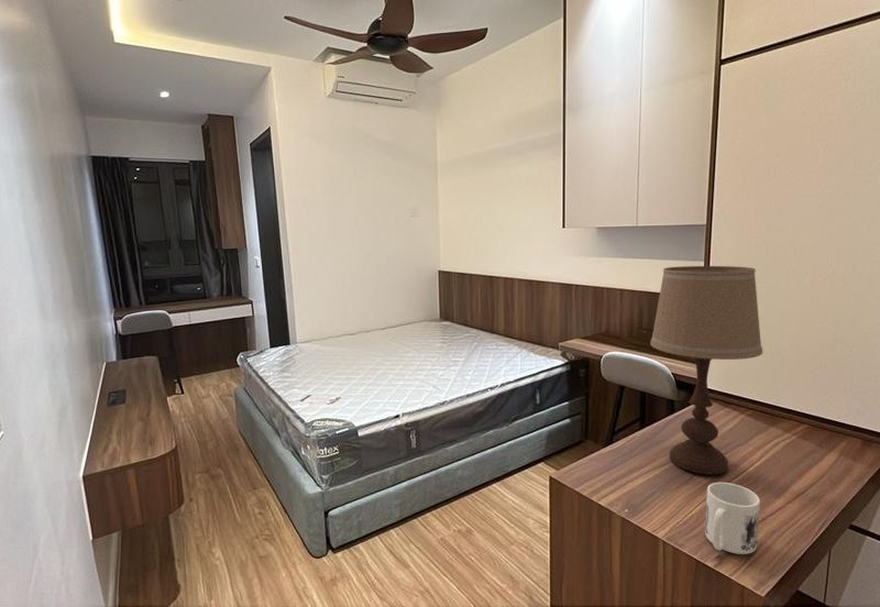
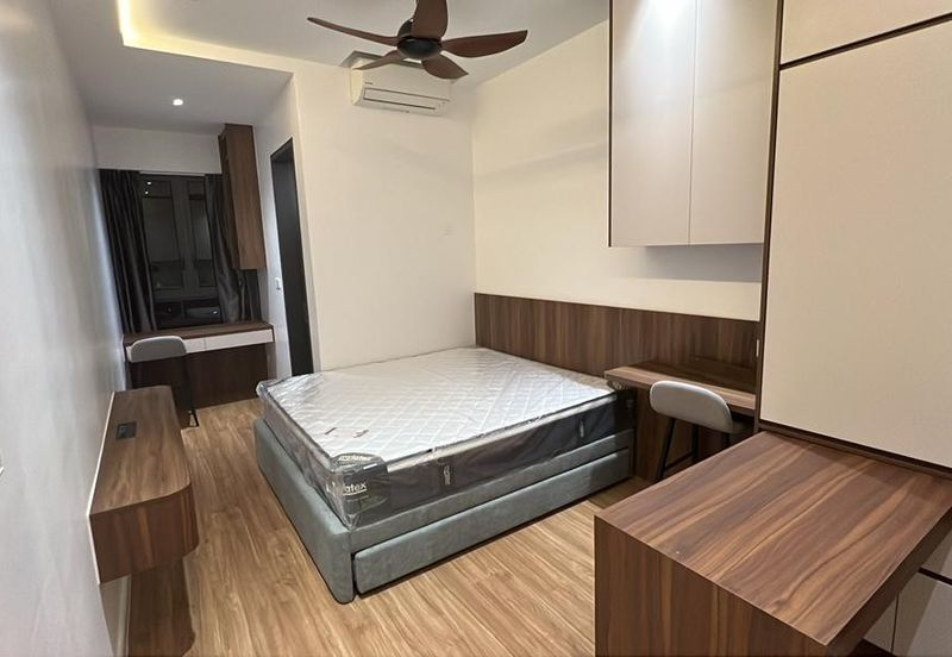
- table lamp [649,265,763,475]
- mug [704,482,761,555]
